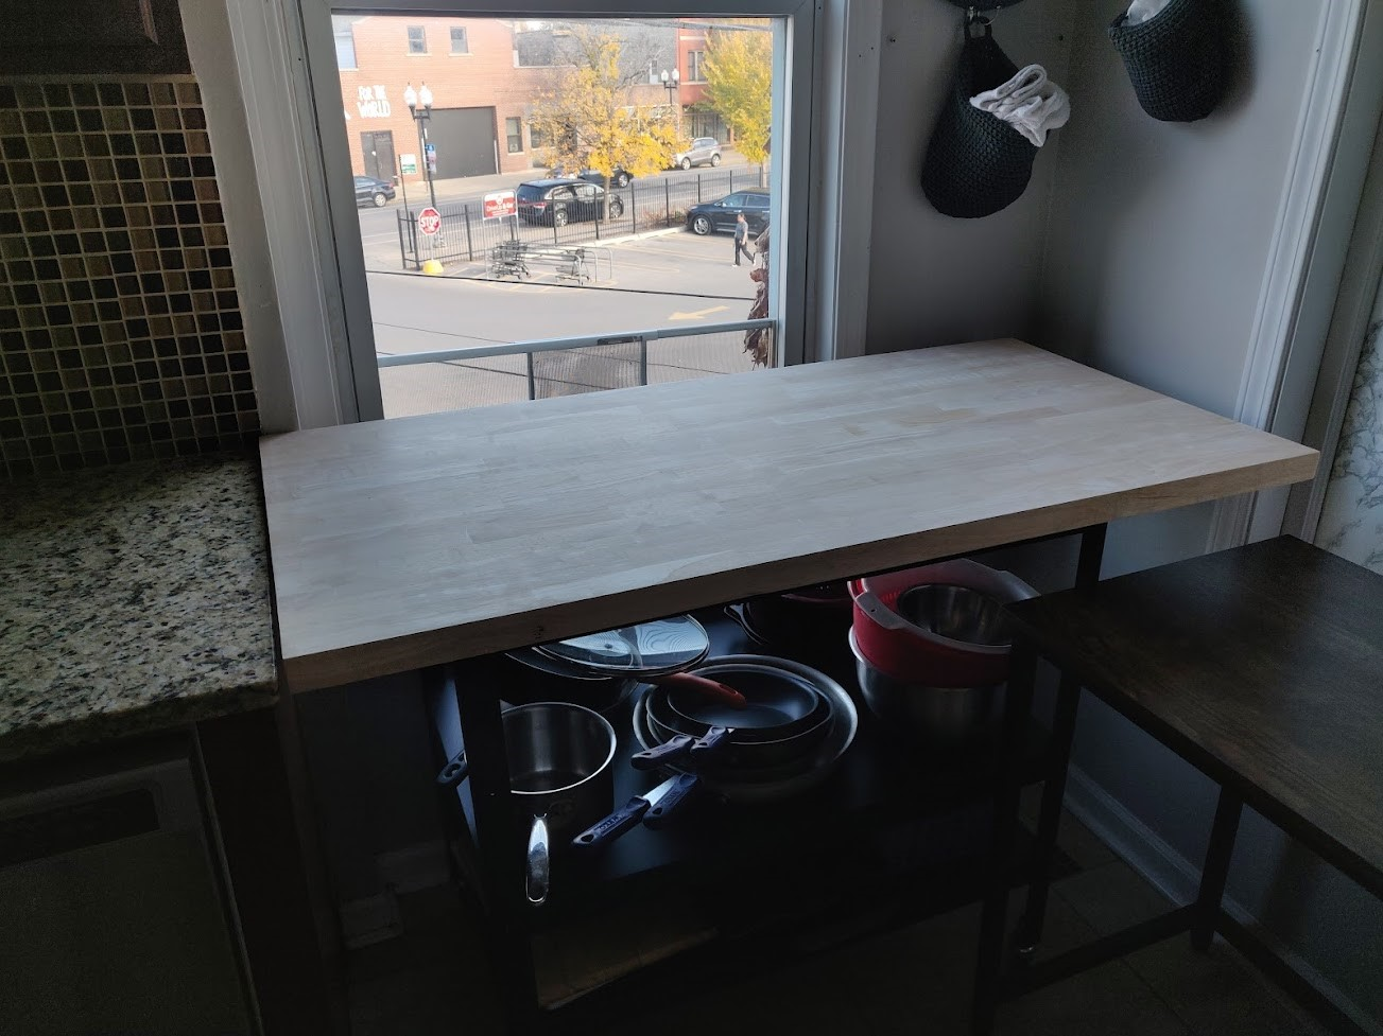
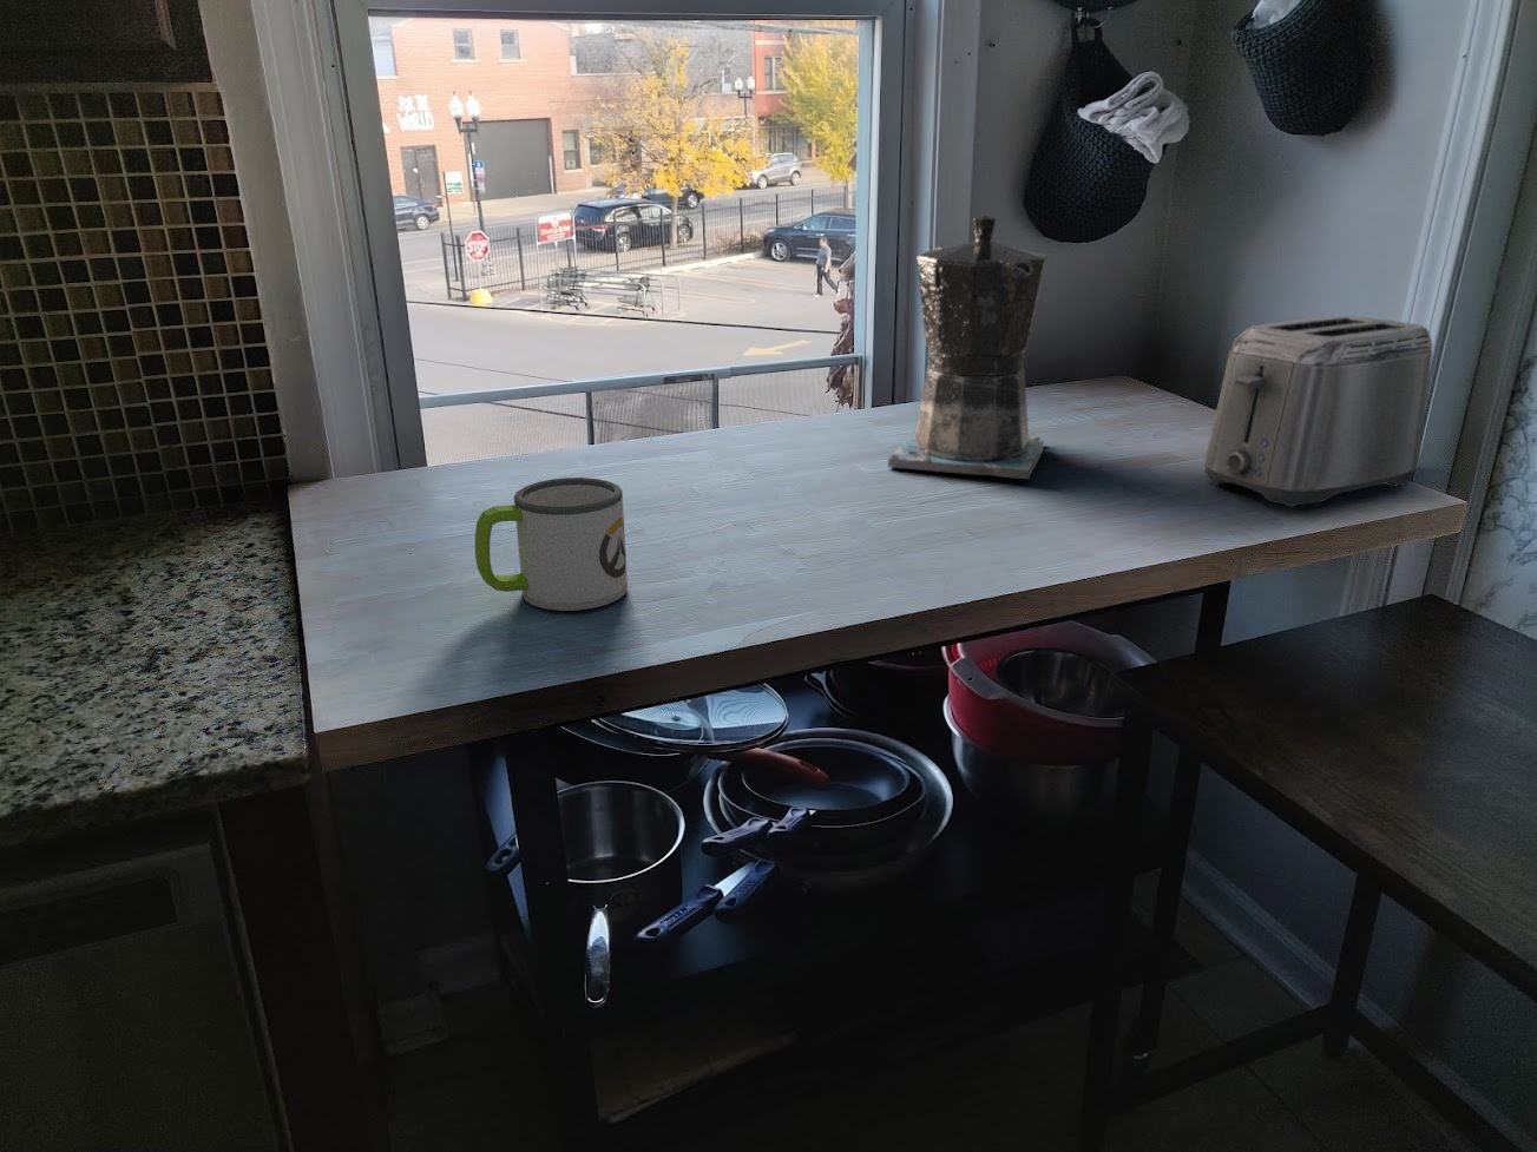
+ mug [474,477,629,612]
+ coffee maker [887,213,1048,480]
+ toaster [1203,315,1433,508]
